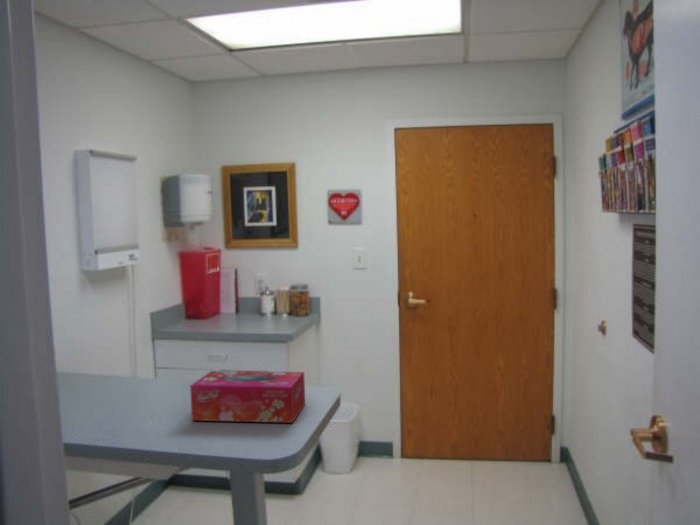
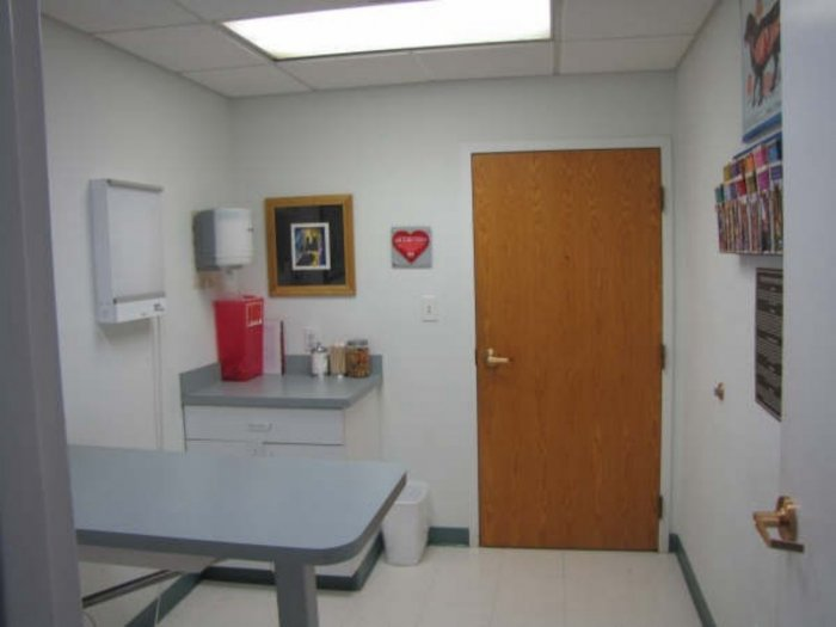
- tissue box [189,370,306,424]
